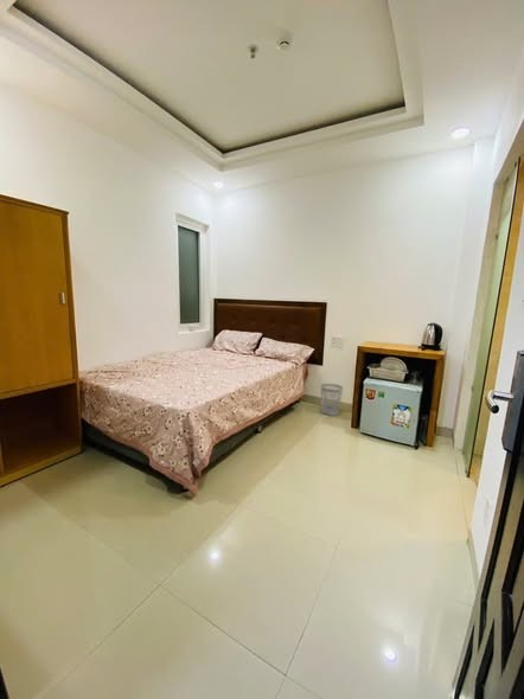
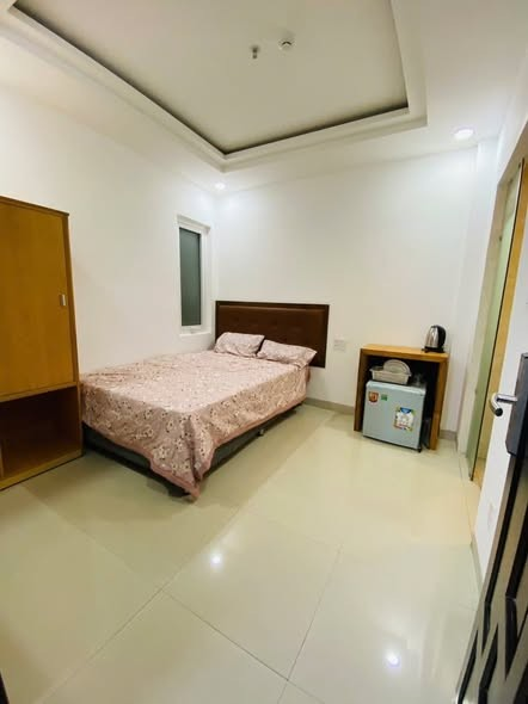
- wastebasket [320,383,344,417]
